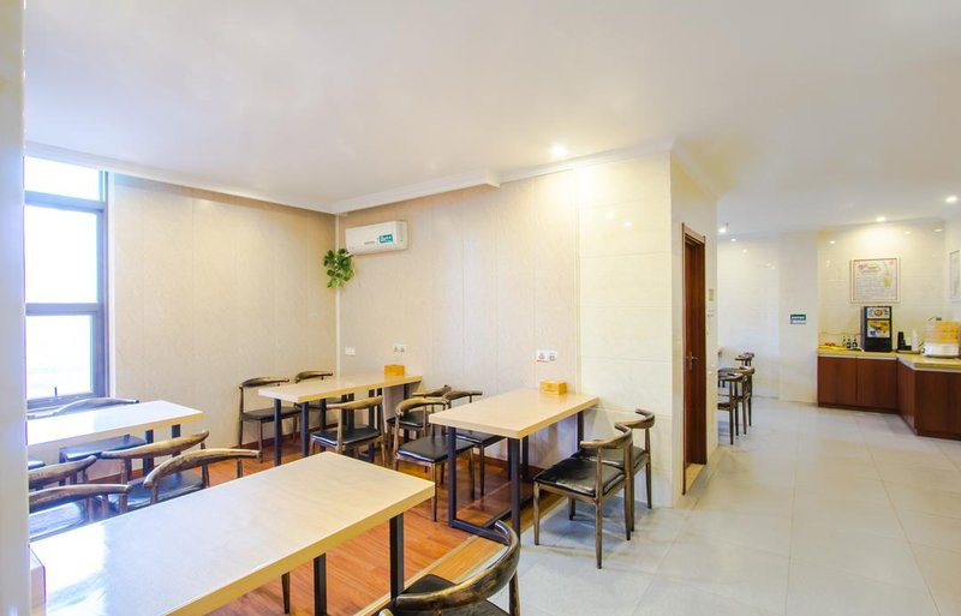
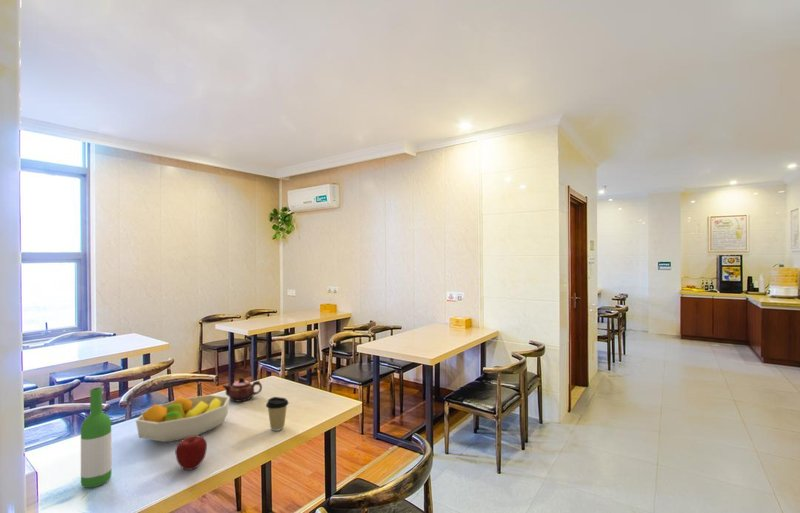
+ teapot [222,377,263,403]
+ coffee cup [265,396,289,432]
+ apple [174,435,208,471]
+ wine bottle [80,387,113,489]
+ fruit bowl [135,394,230,443]
